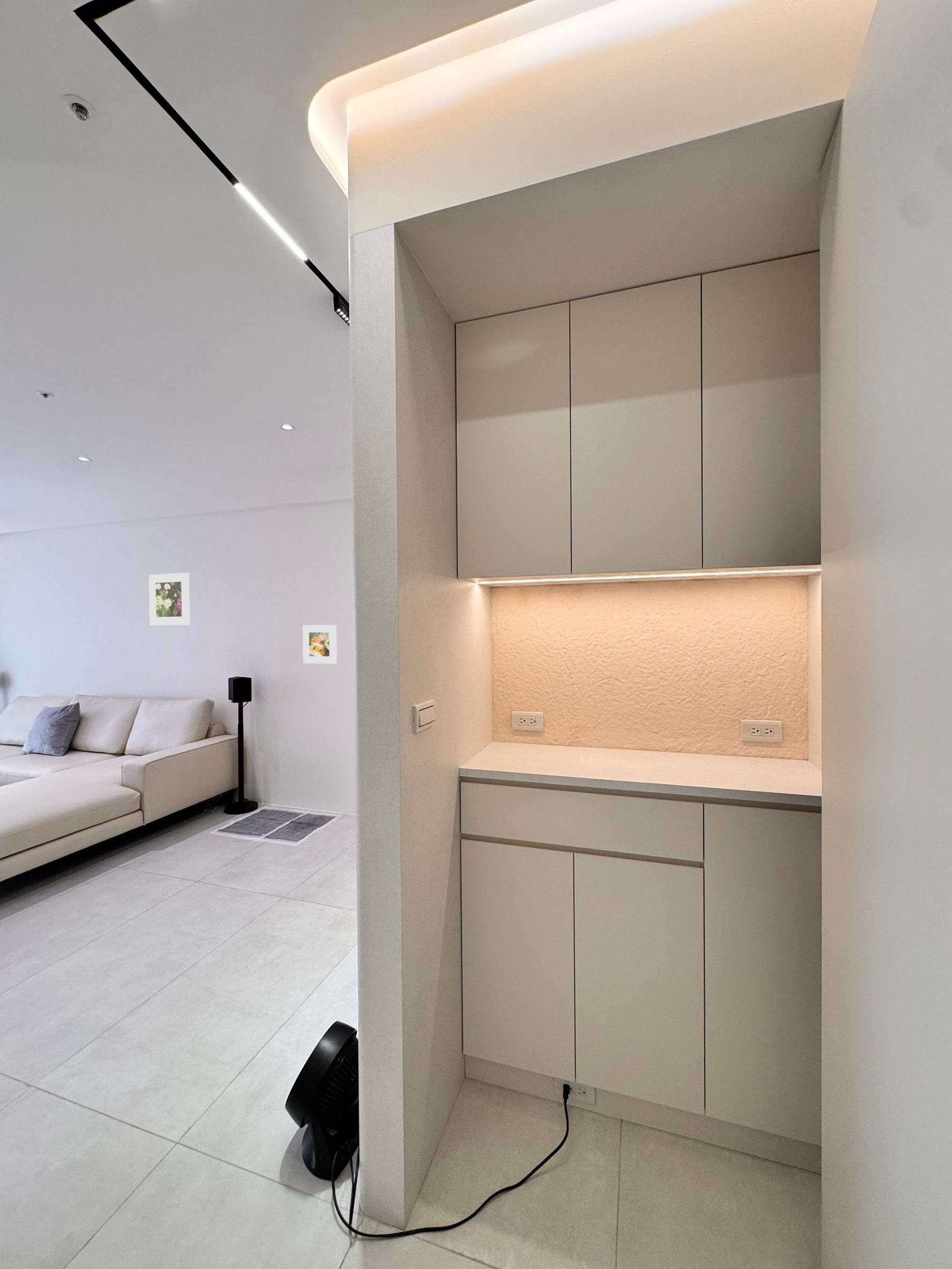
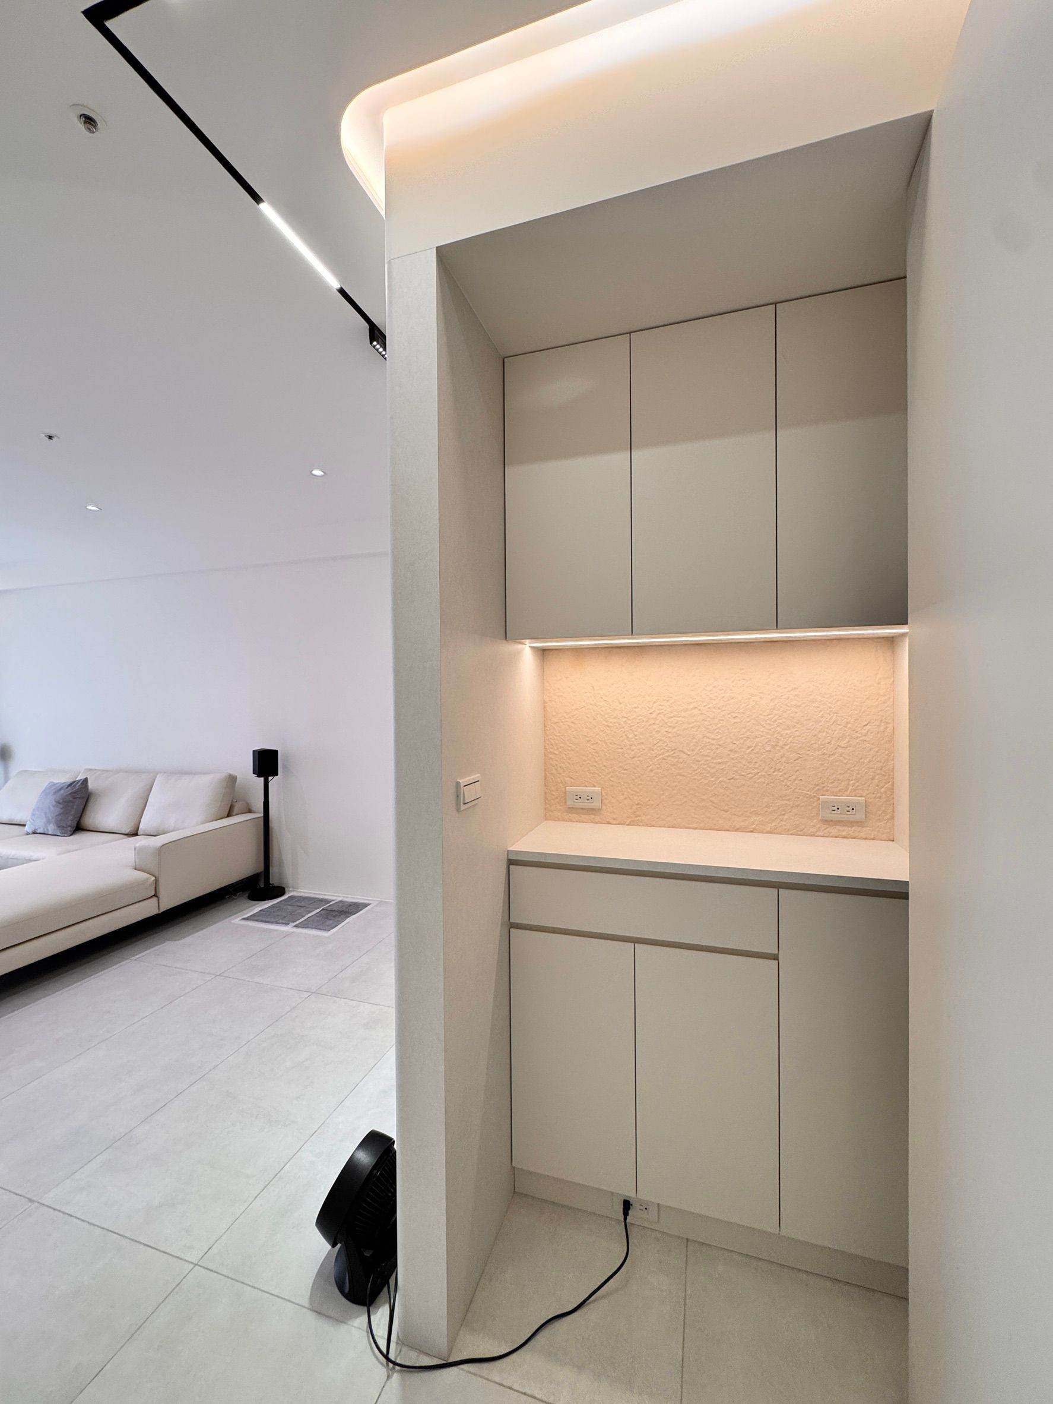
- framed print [302,624,338,665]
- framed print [148,572,191,626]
